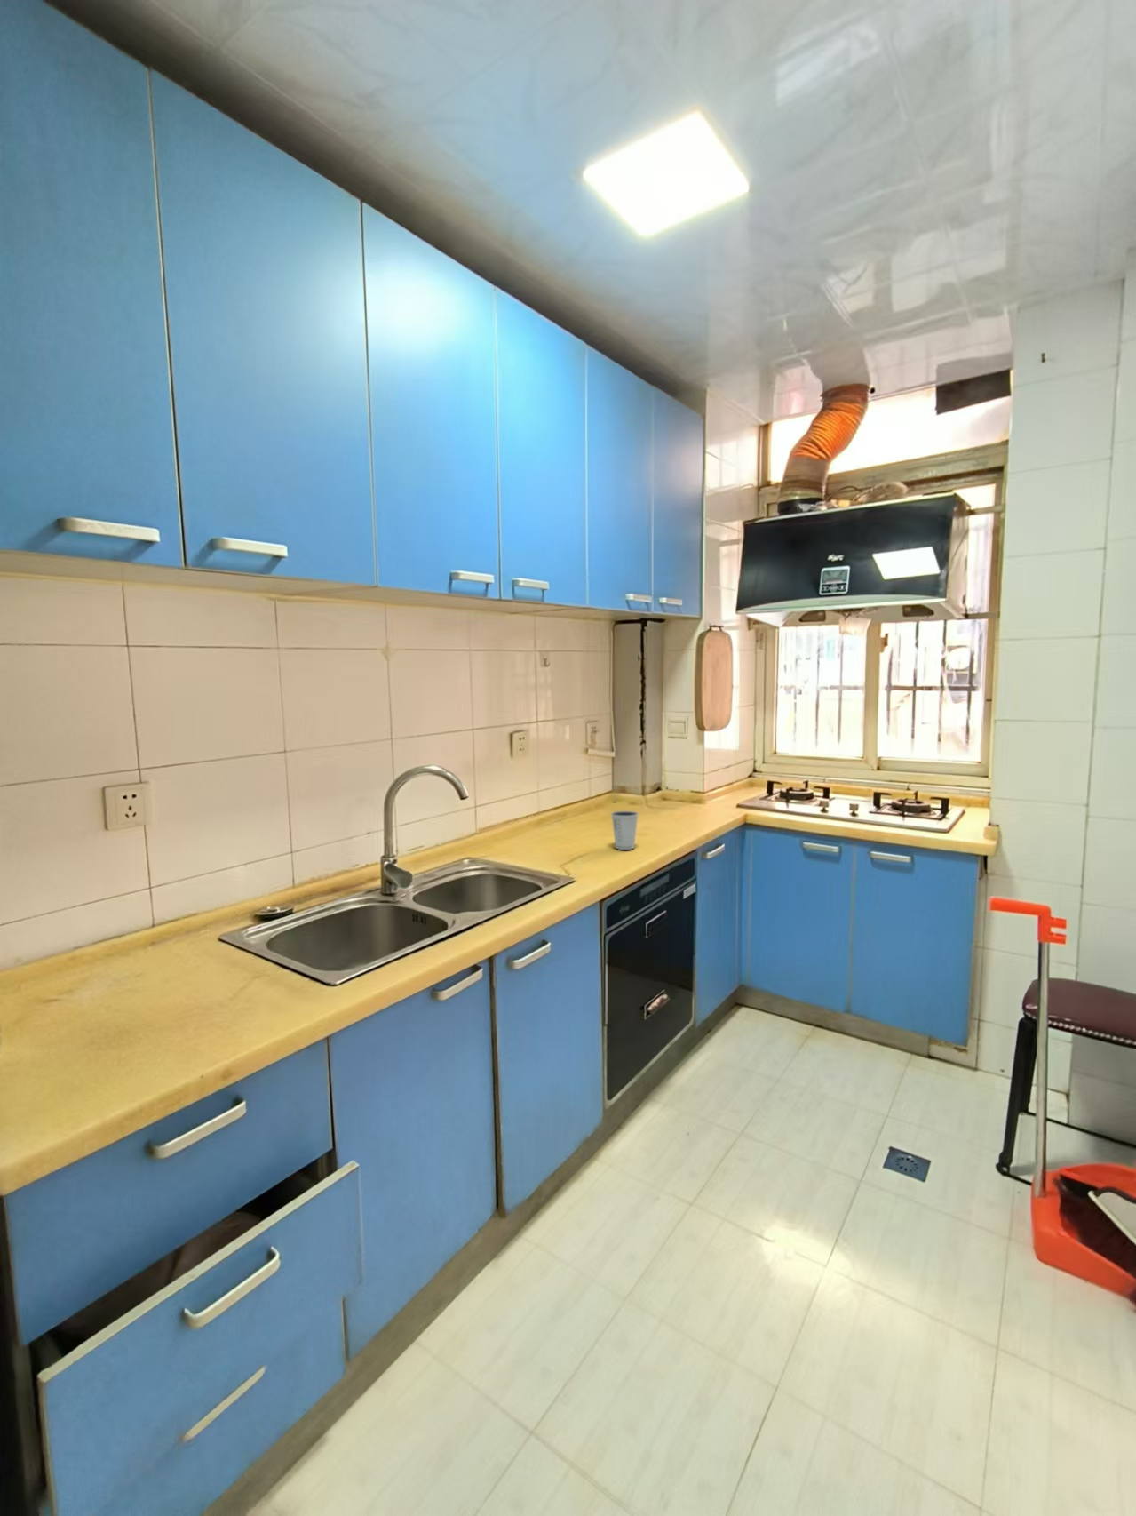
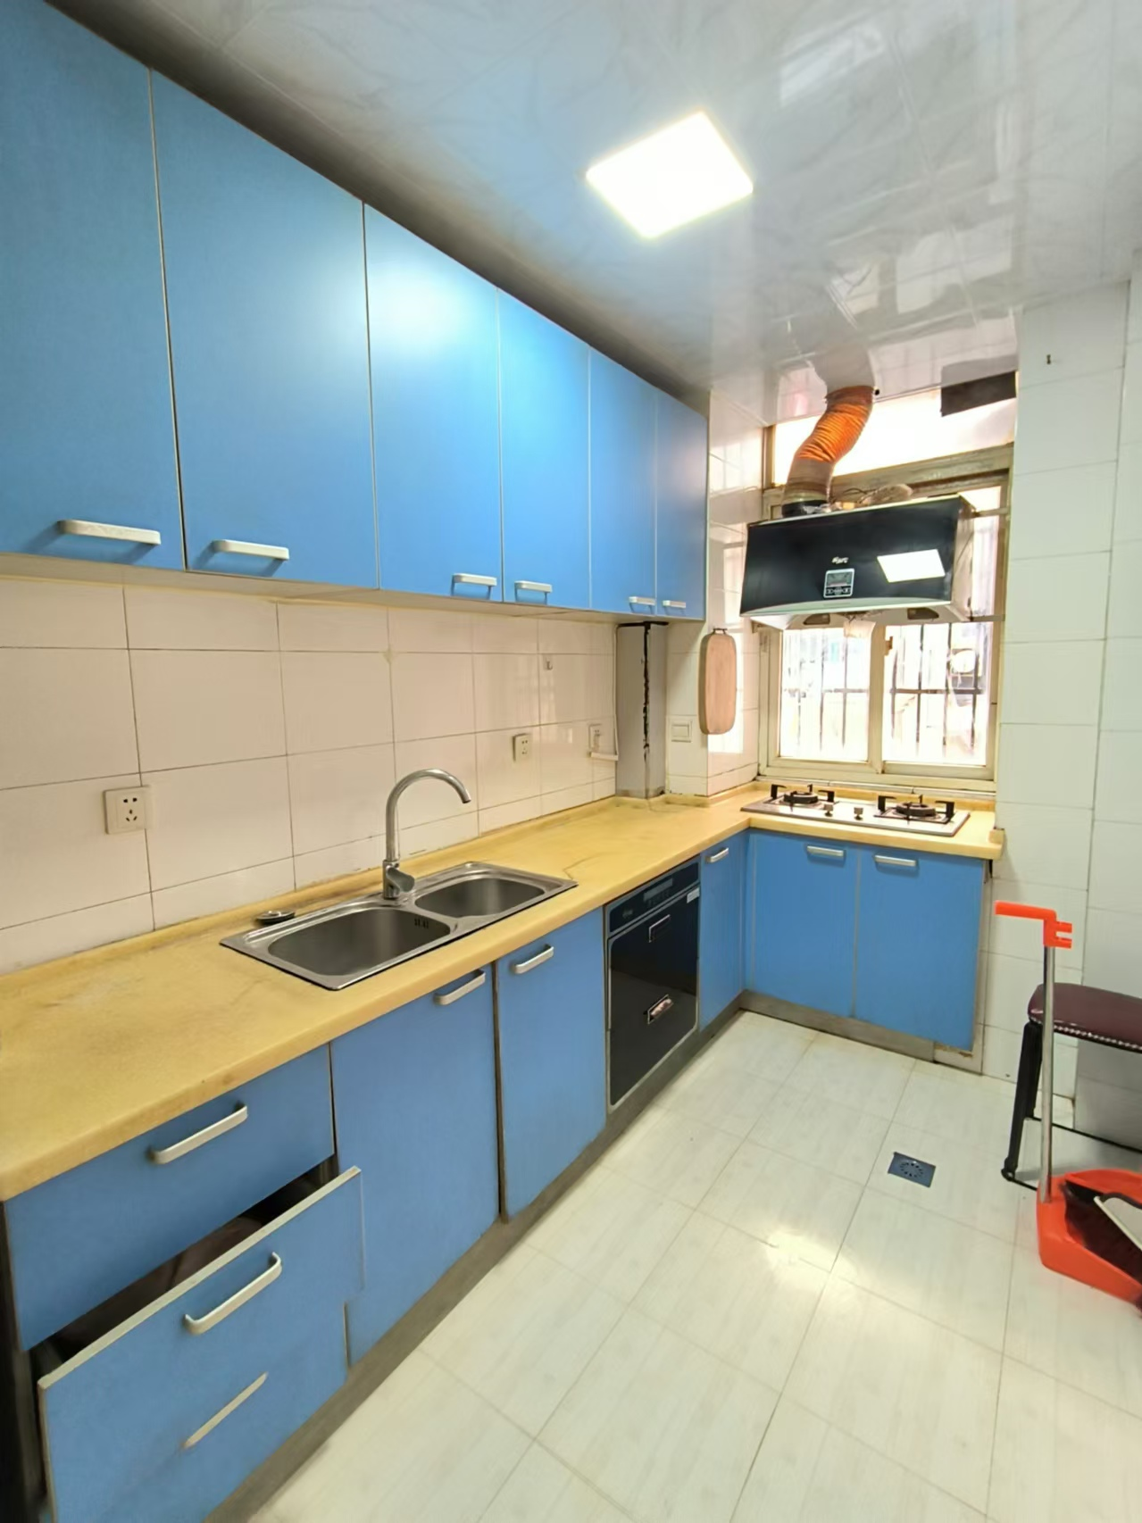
- dixie cup [610,811,640,850]
